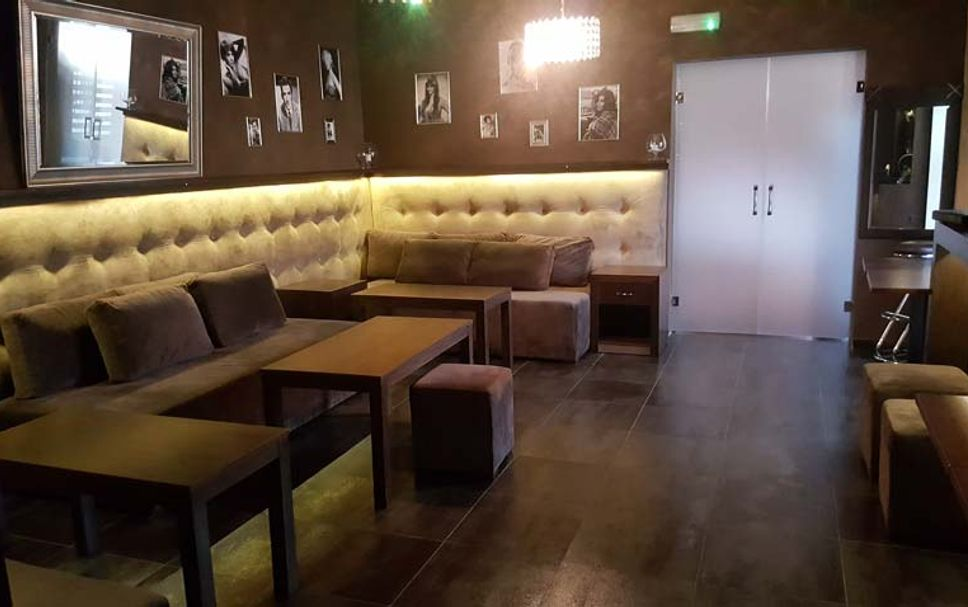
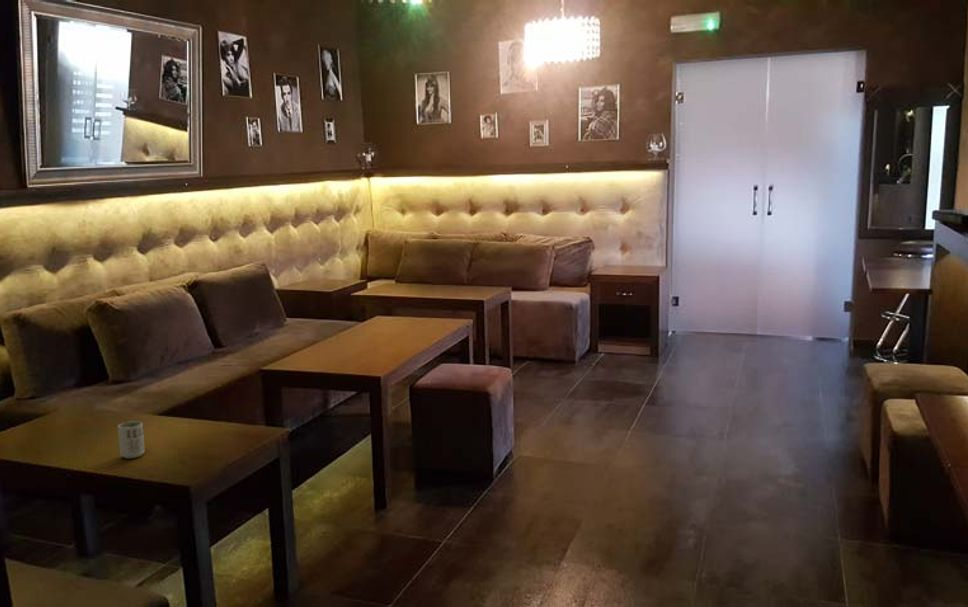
+ cup [117,420,146,459]
